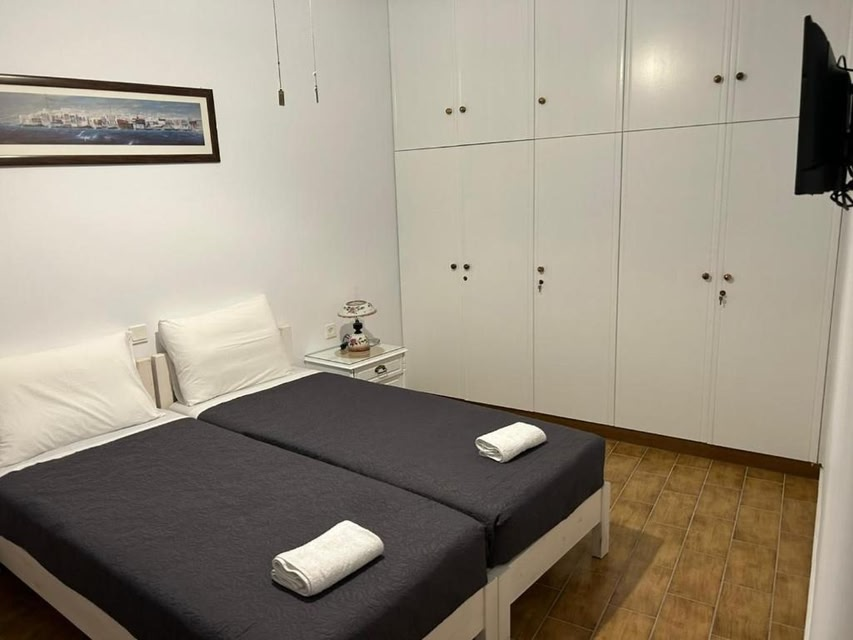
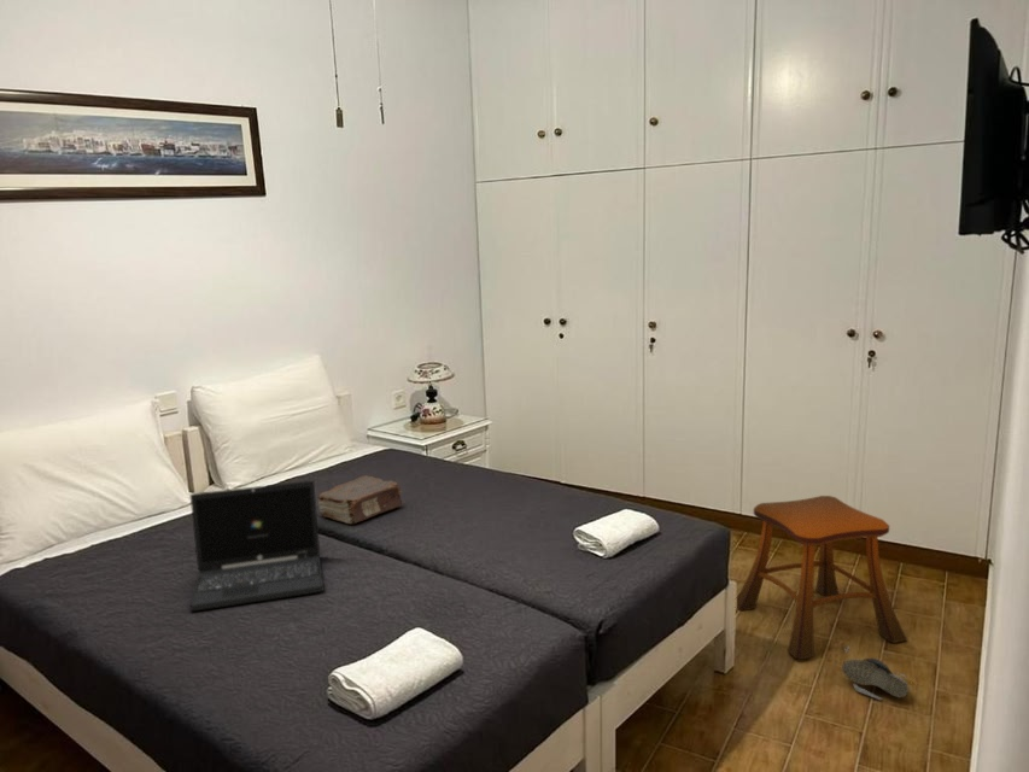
+ stool [736,495,908,661]
+ shoe [840,645,911,701]
+ laptop [189,480,325,613]
+ book [316,475,403,525]
